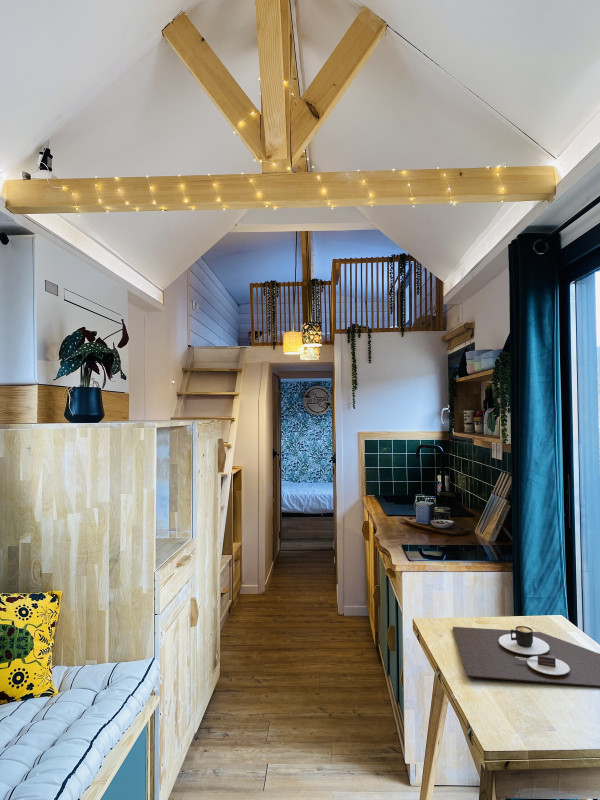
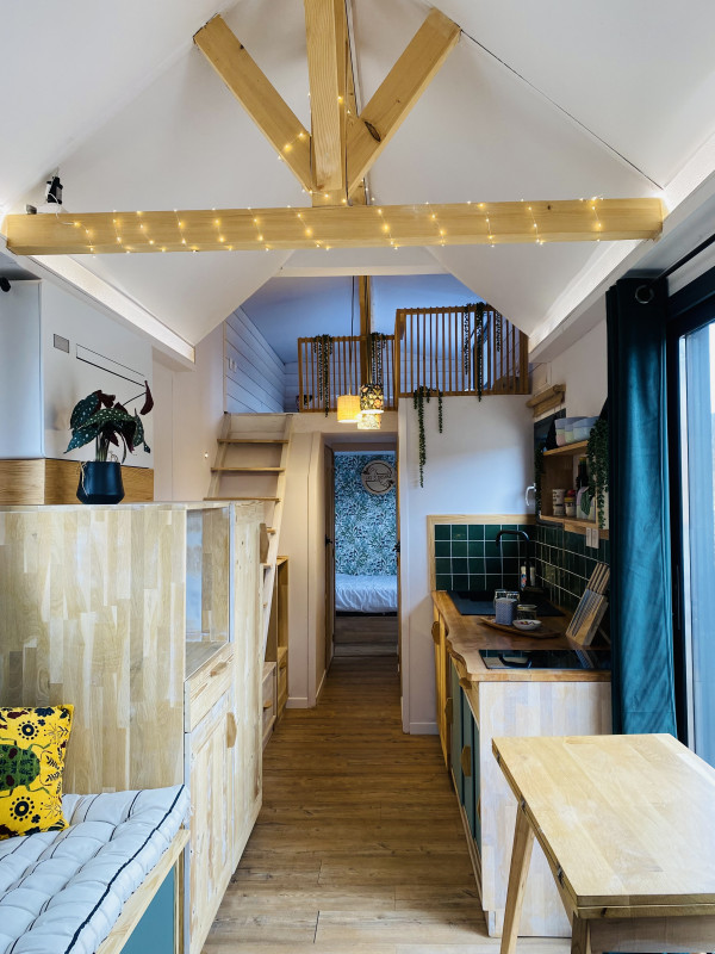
- place mat [452,625,600,688]
